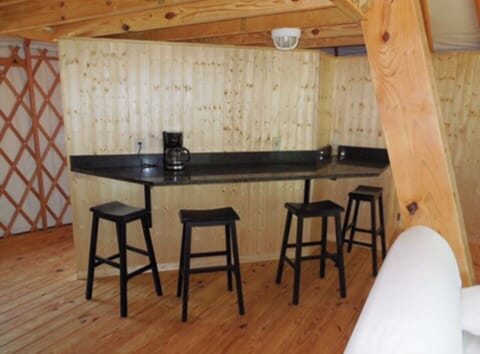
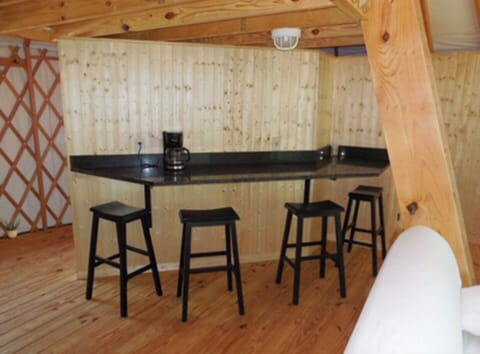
+ potted plant [0,215,21,239]
